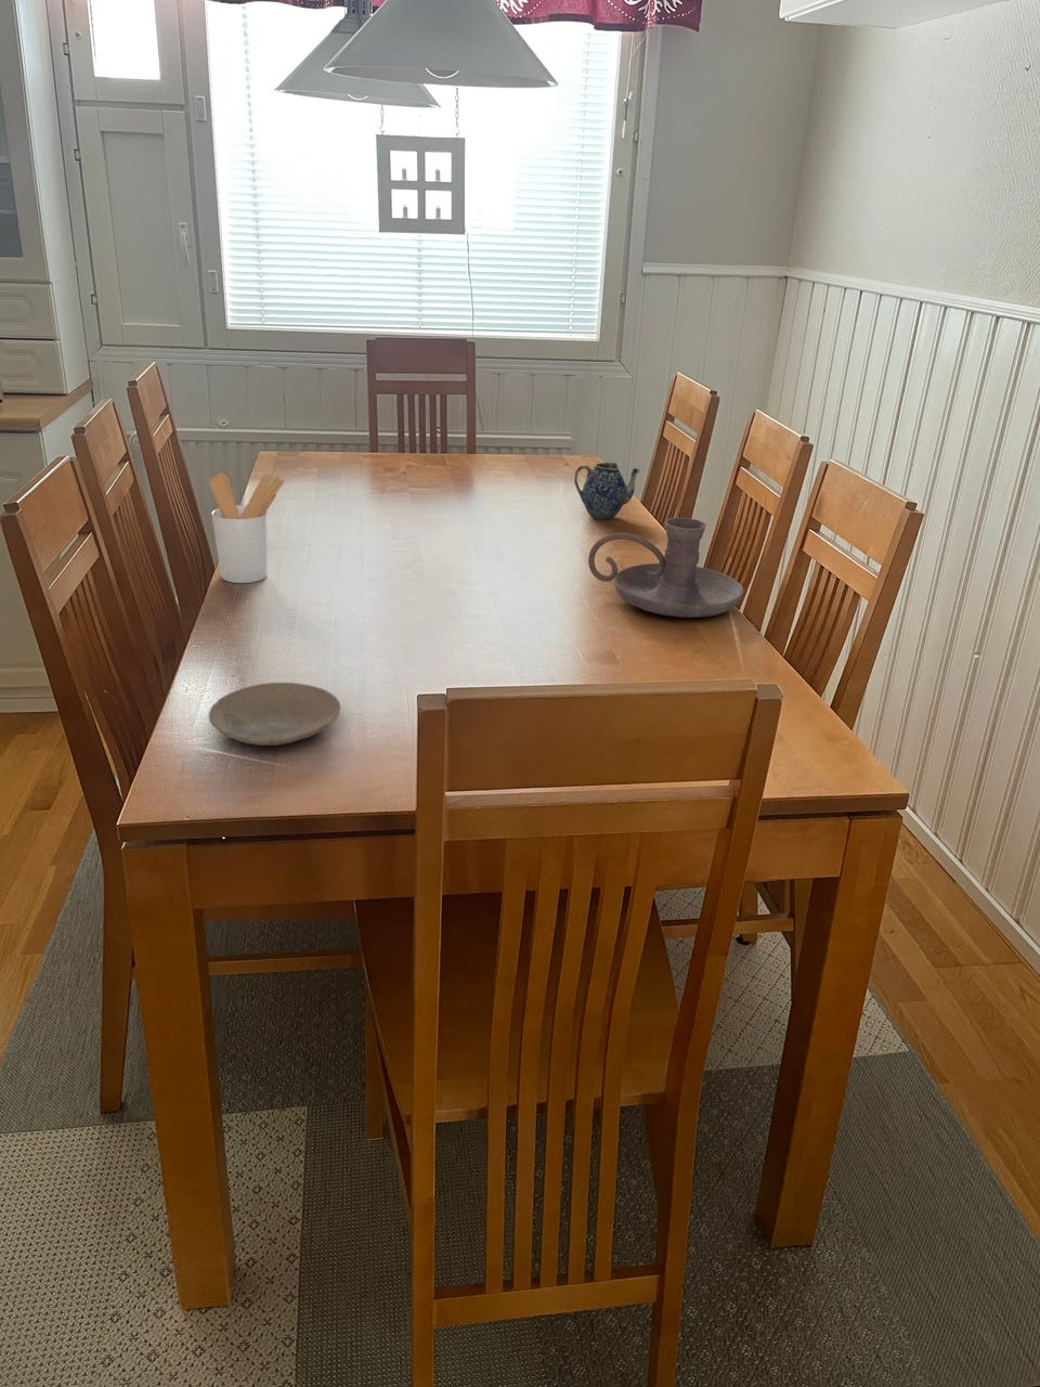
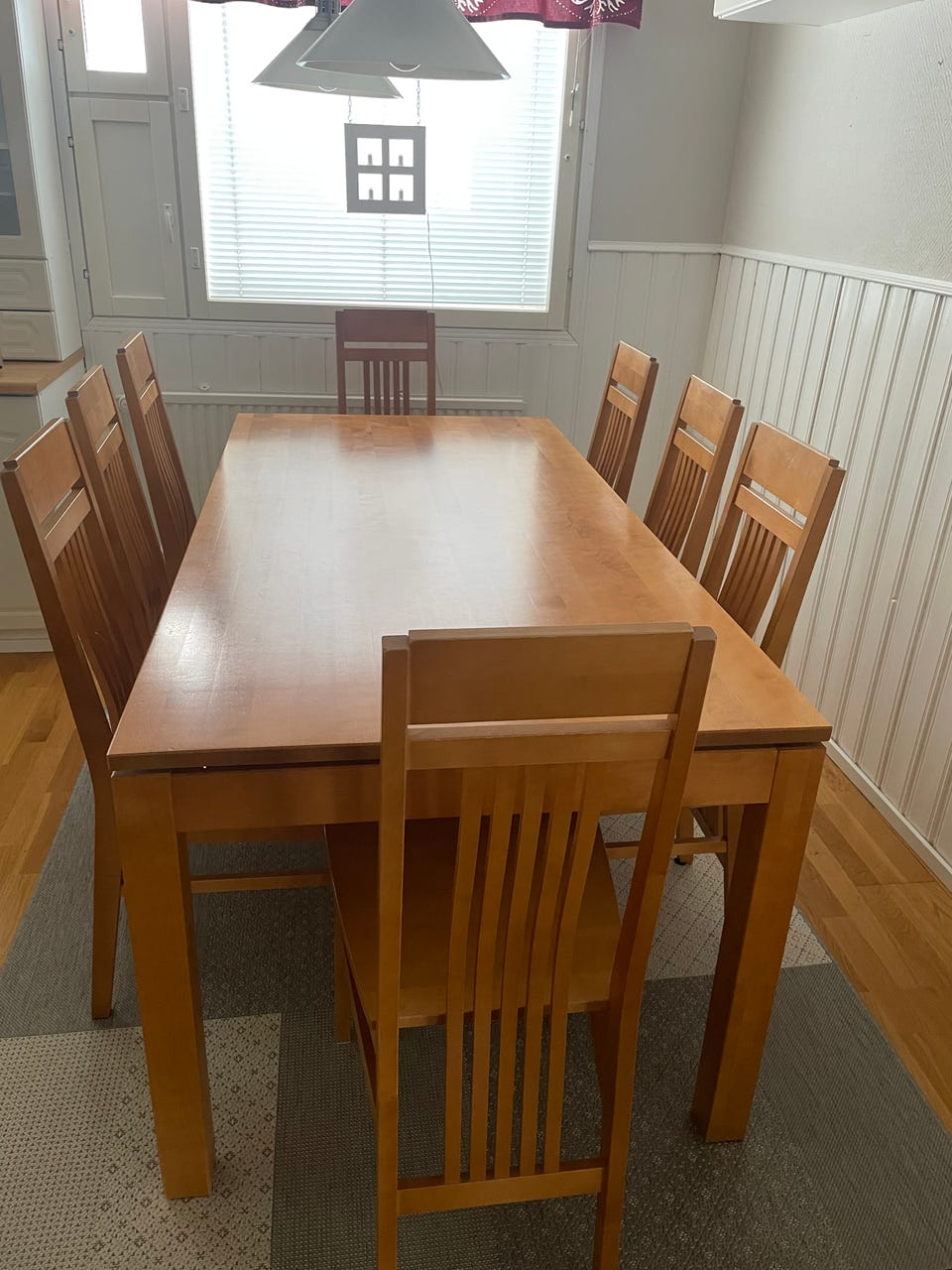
- plate [208,681,341,747]
- teapot [574,462,641,520]
- candle holder [587,517,744,619]
- utensil holder [208,473,286,584]
